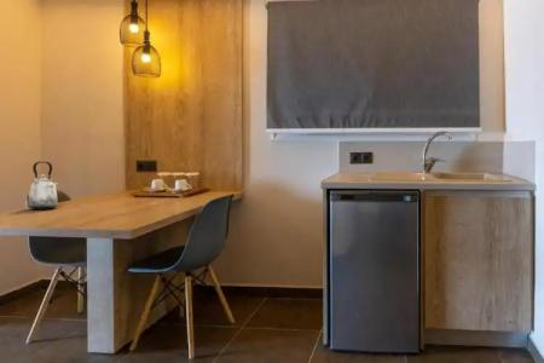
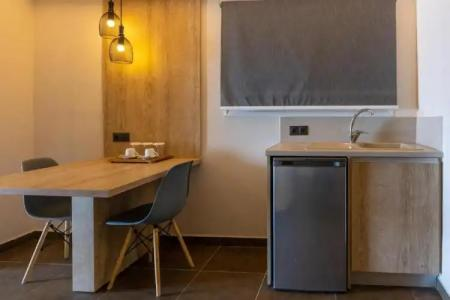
- kettle [27,161,59,211]
